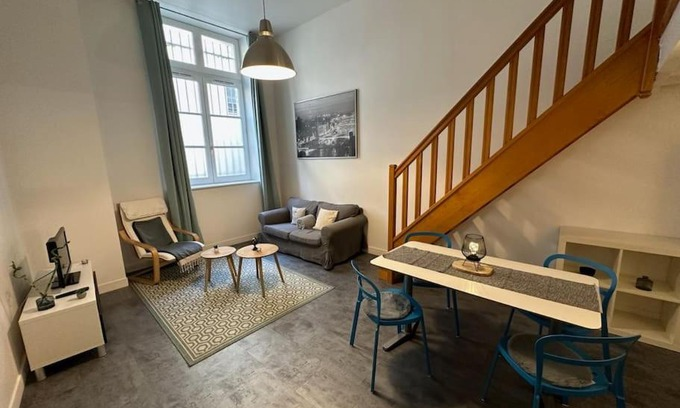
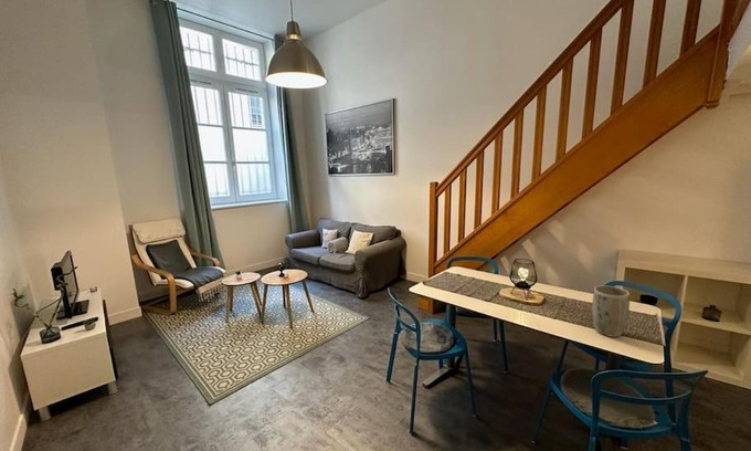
+ plant pot [591,284,631,338]
